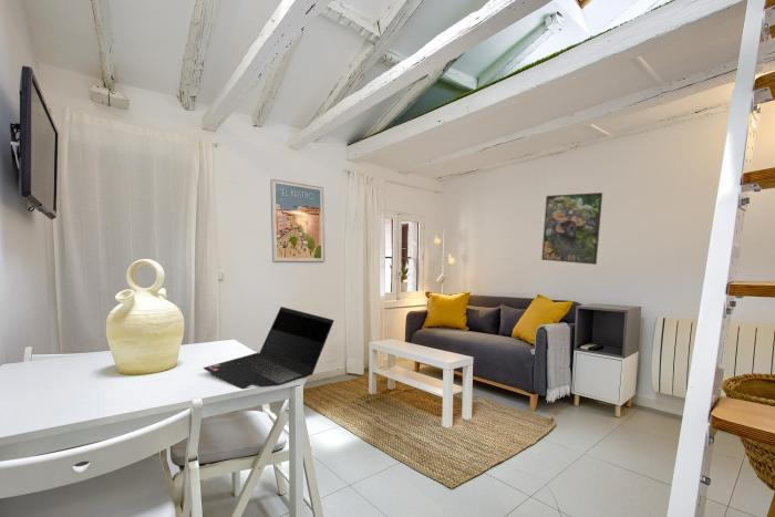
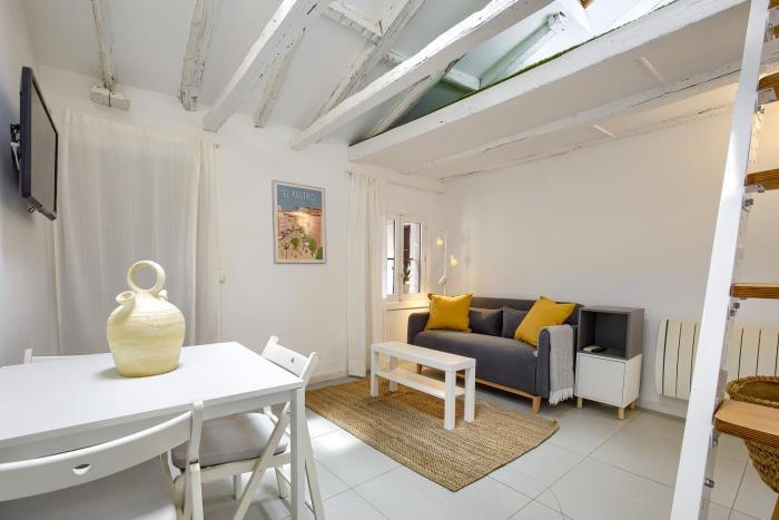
- laptop computer [202,306,335,390]
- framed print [540,192,603,266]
